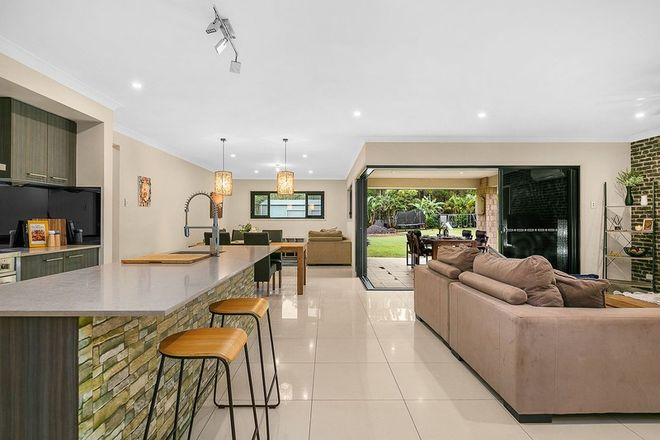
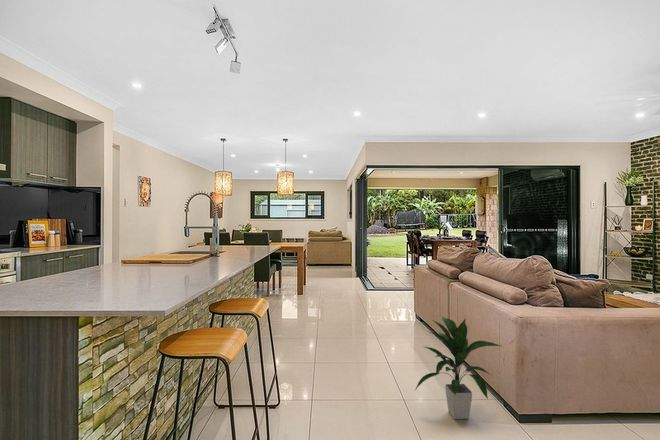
+ indoor plant [414,316,502,420]
